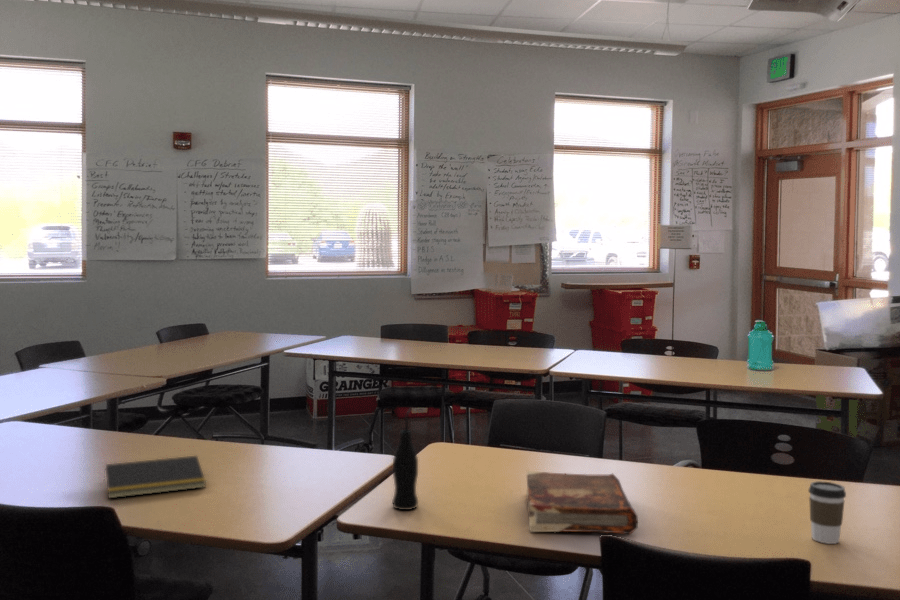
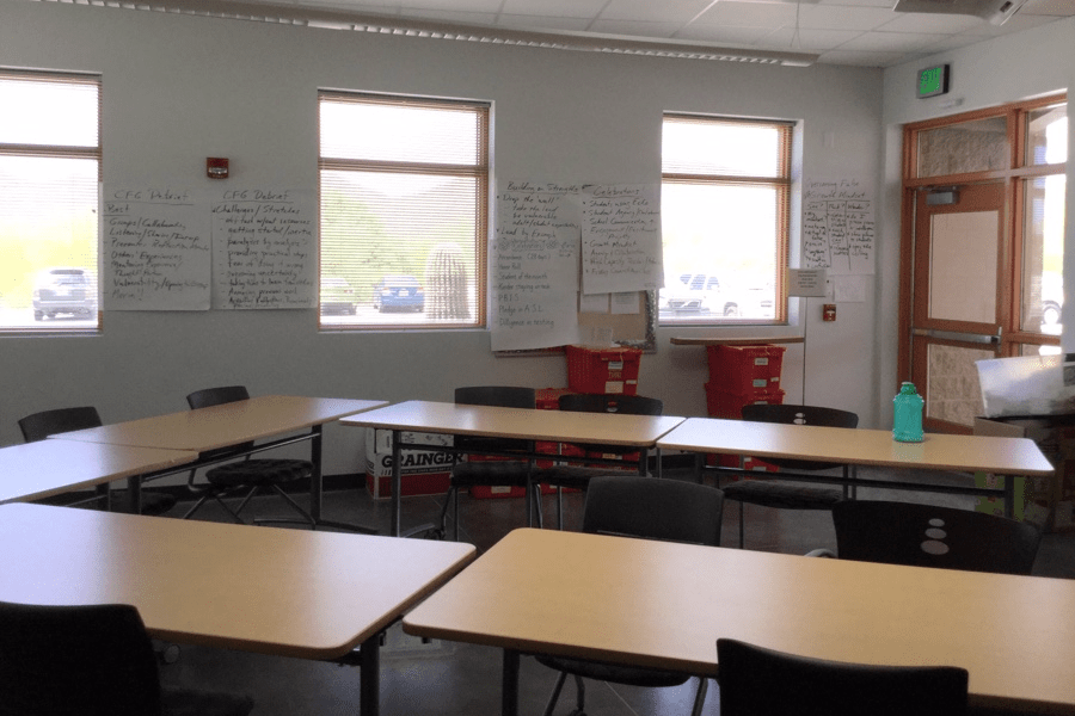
- notepad [102,455,207,499]
- bottle [391,407,419,511]
- coffee cup [807,480,847,545]
- book [525,470,639,536]
